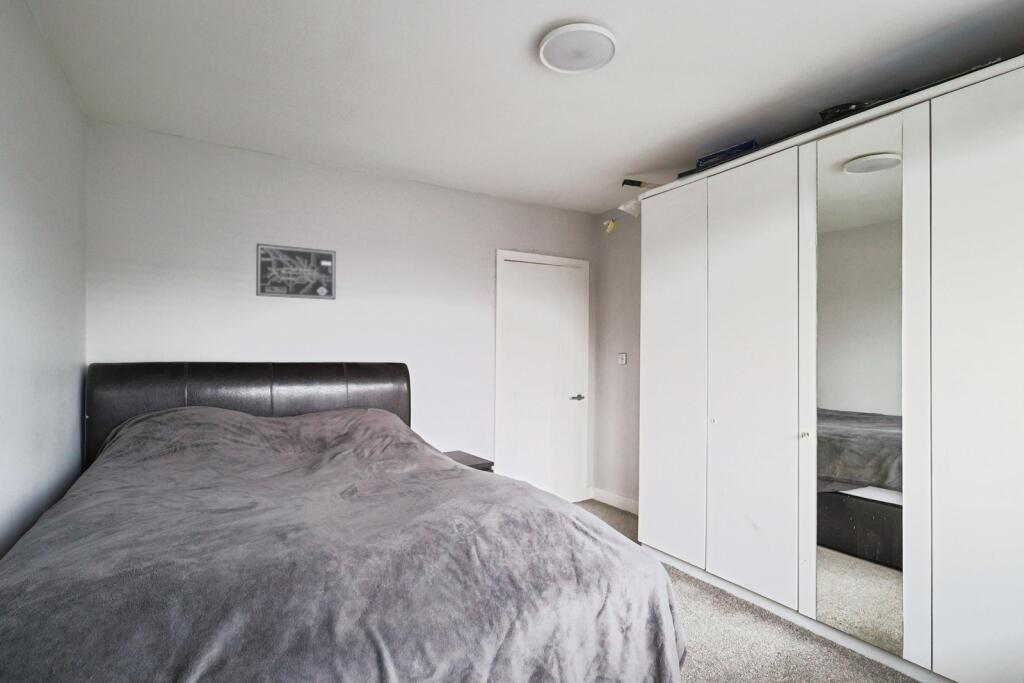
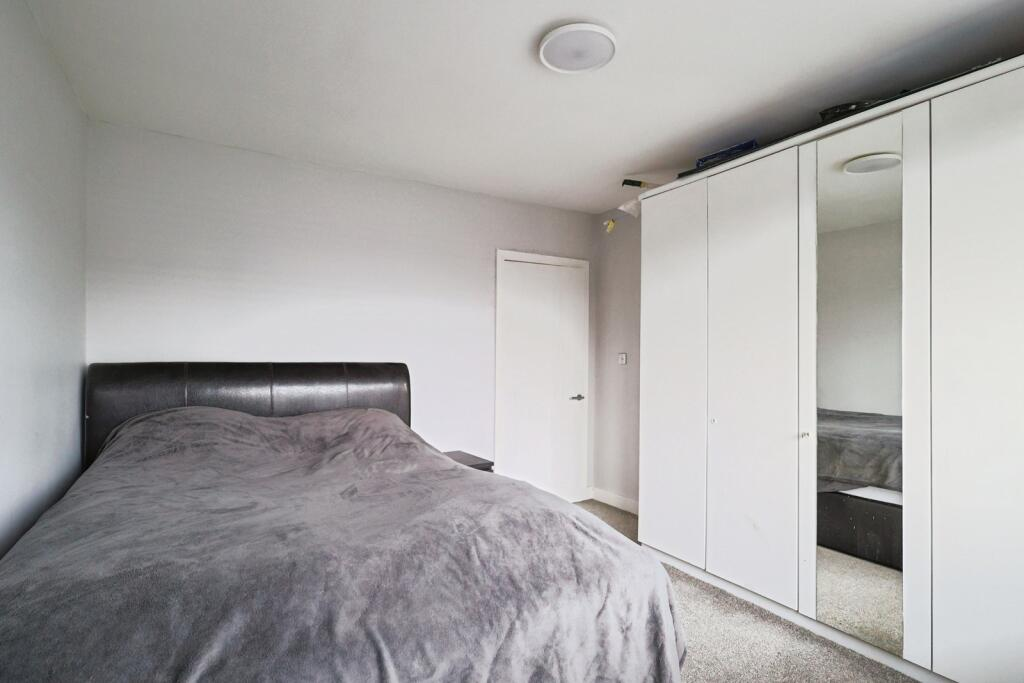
- wall art [255,242,337,301]
